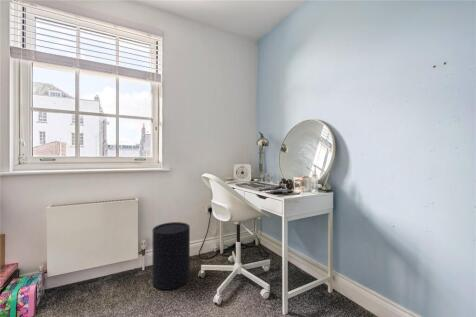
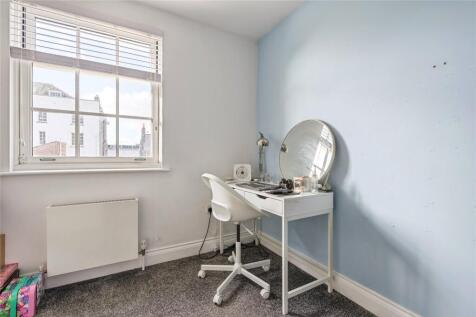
- waste bin [152,221,191,291]
